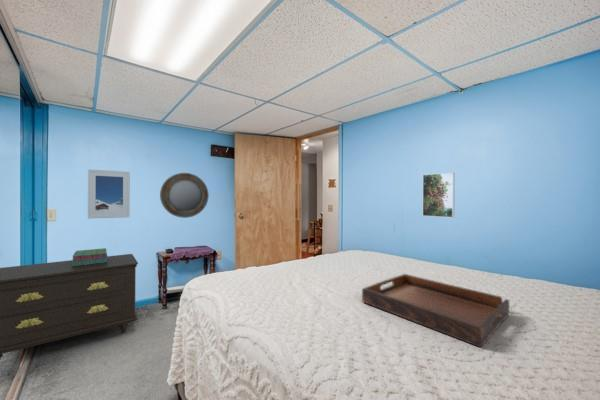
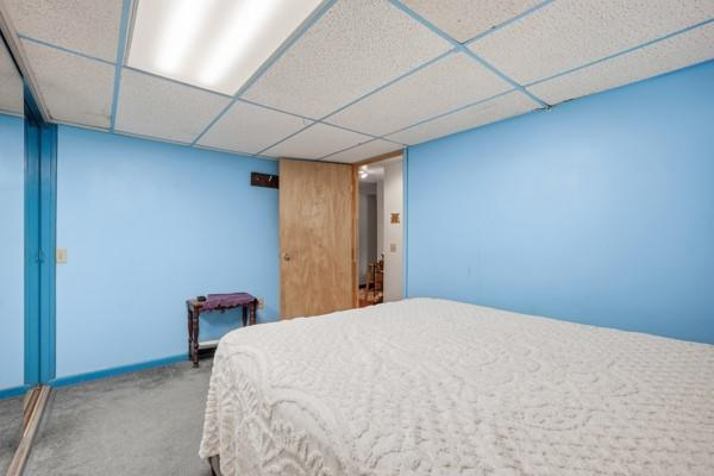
- dresser [0,253,139,361]
- home mirror [159,172,210,219]
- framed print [422,172,456,219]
- stack of books [71,247,108,266]
- serving tray [361,273,510,348]
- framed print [87,168,131,220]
